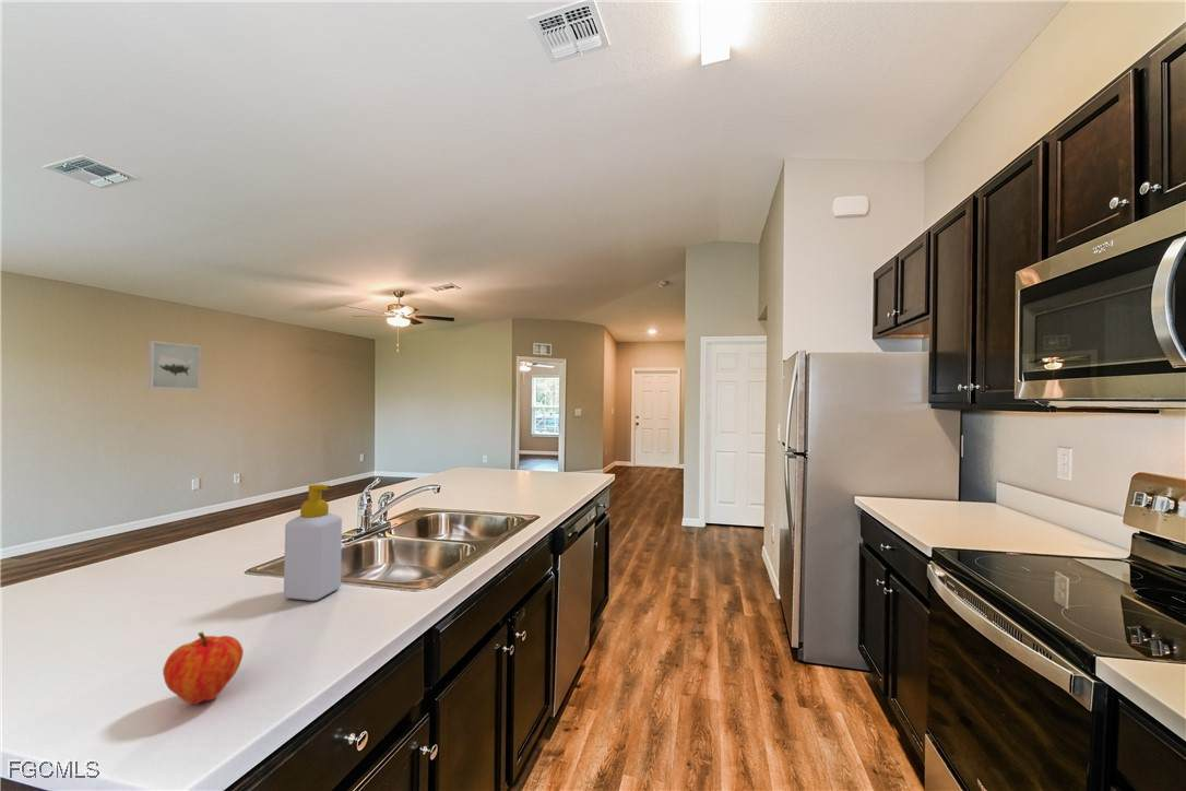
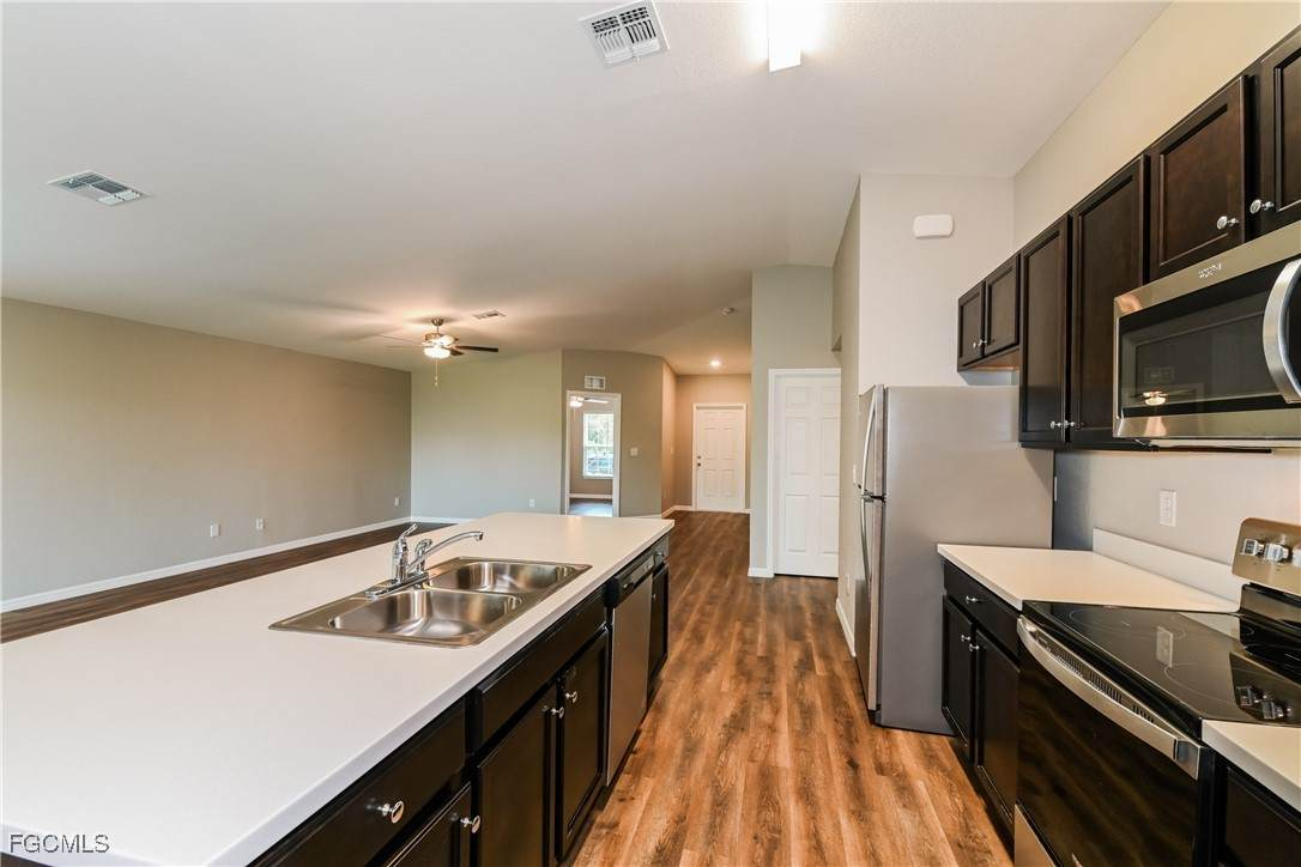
- fruit [162,630,245,706]
- soap bottle [283,483,343,602]
- wall art [147,340,202,391]
